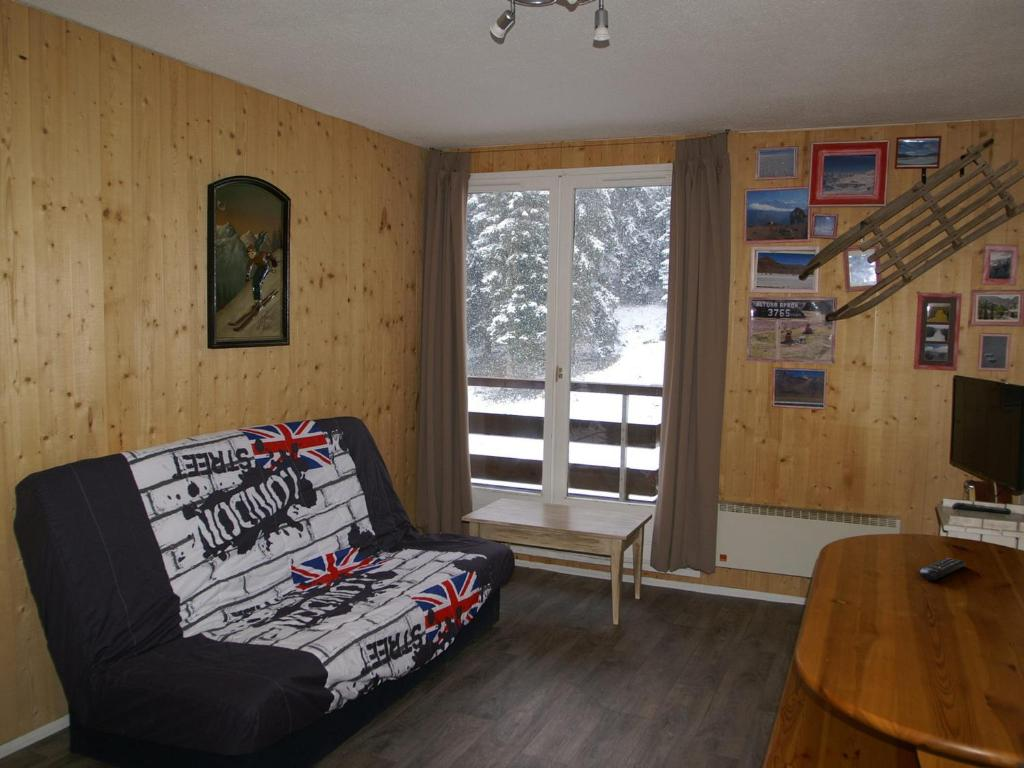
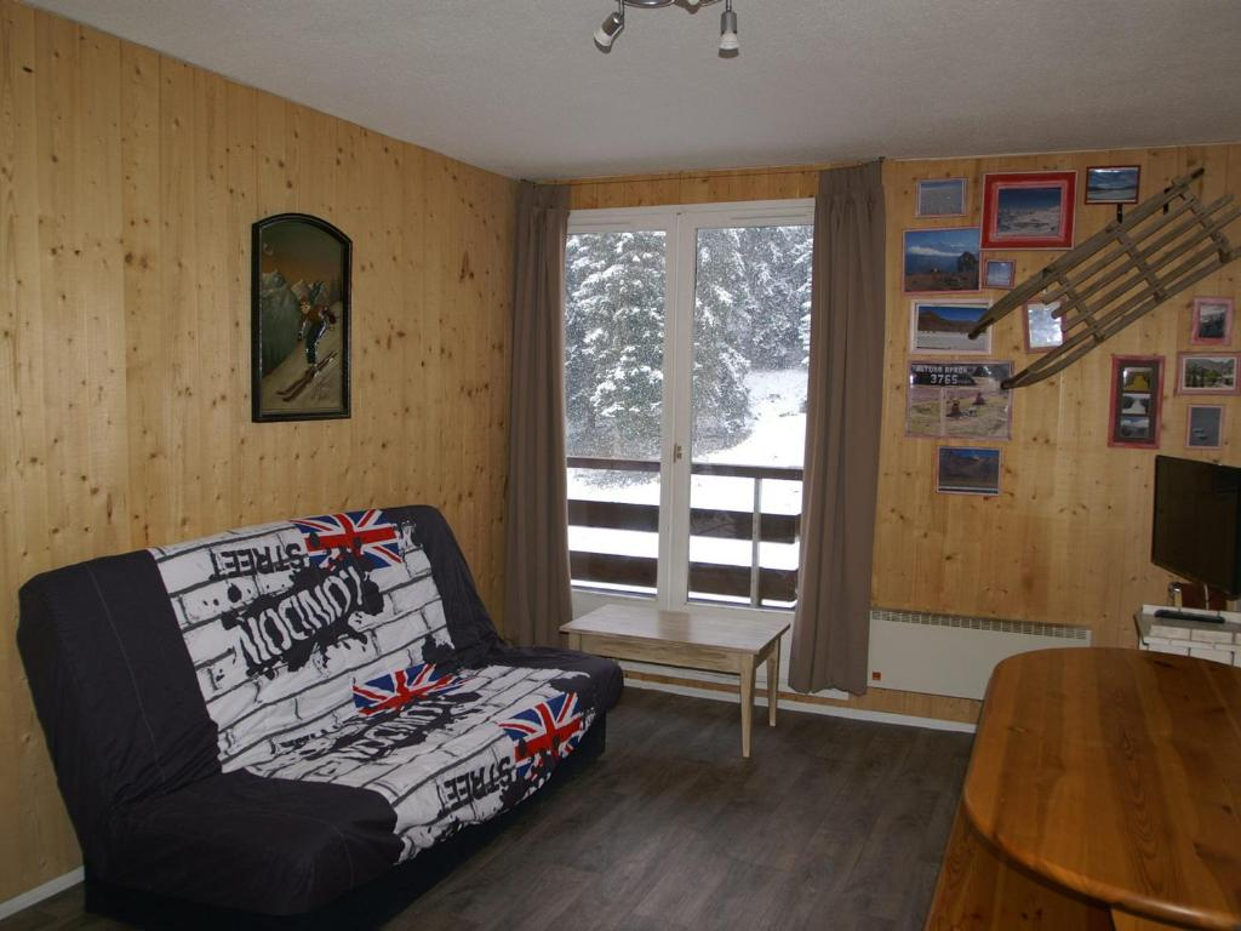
- remote control [919,557,967,581]
